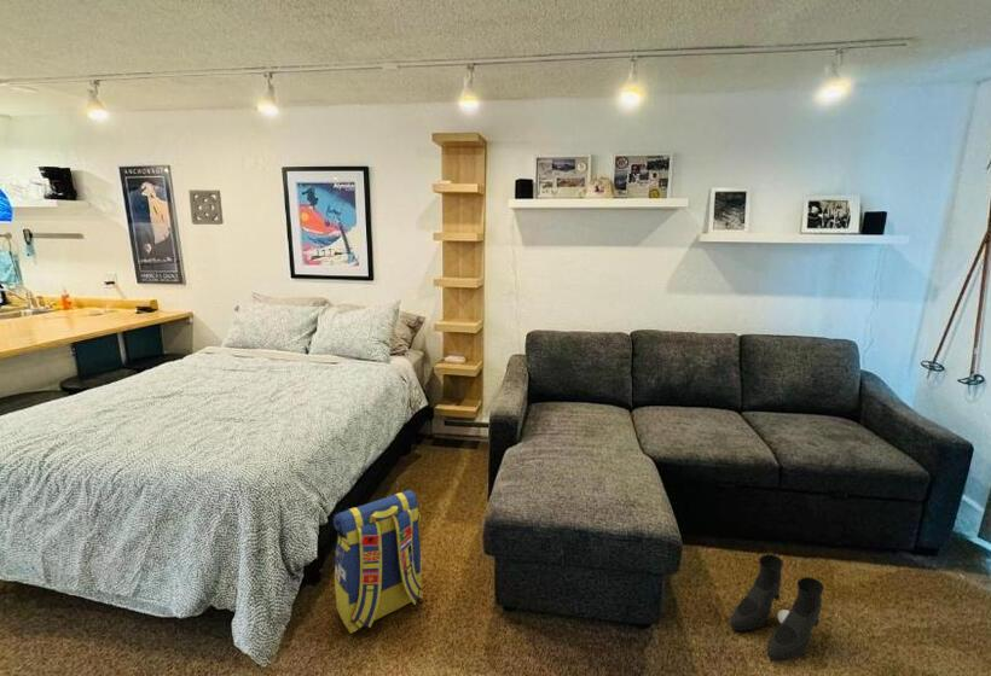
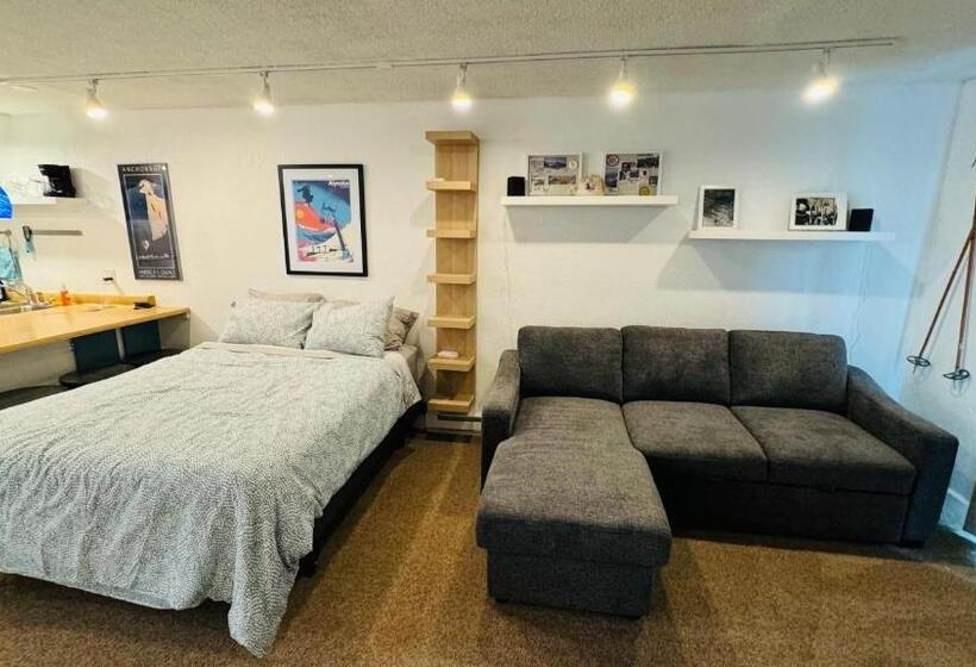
- boots [729,553,825,663]
- backpack [332,489,424,635]
- wall ornament [187,188,225,226]
